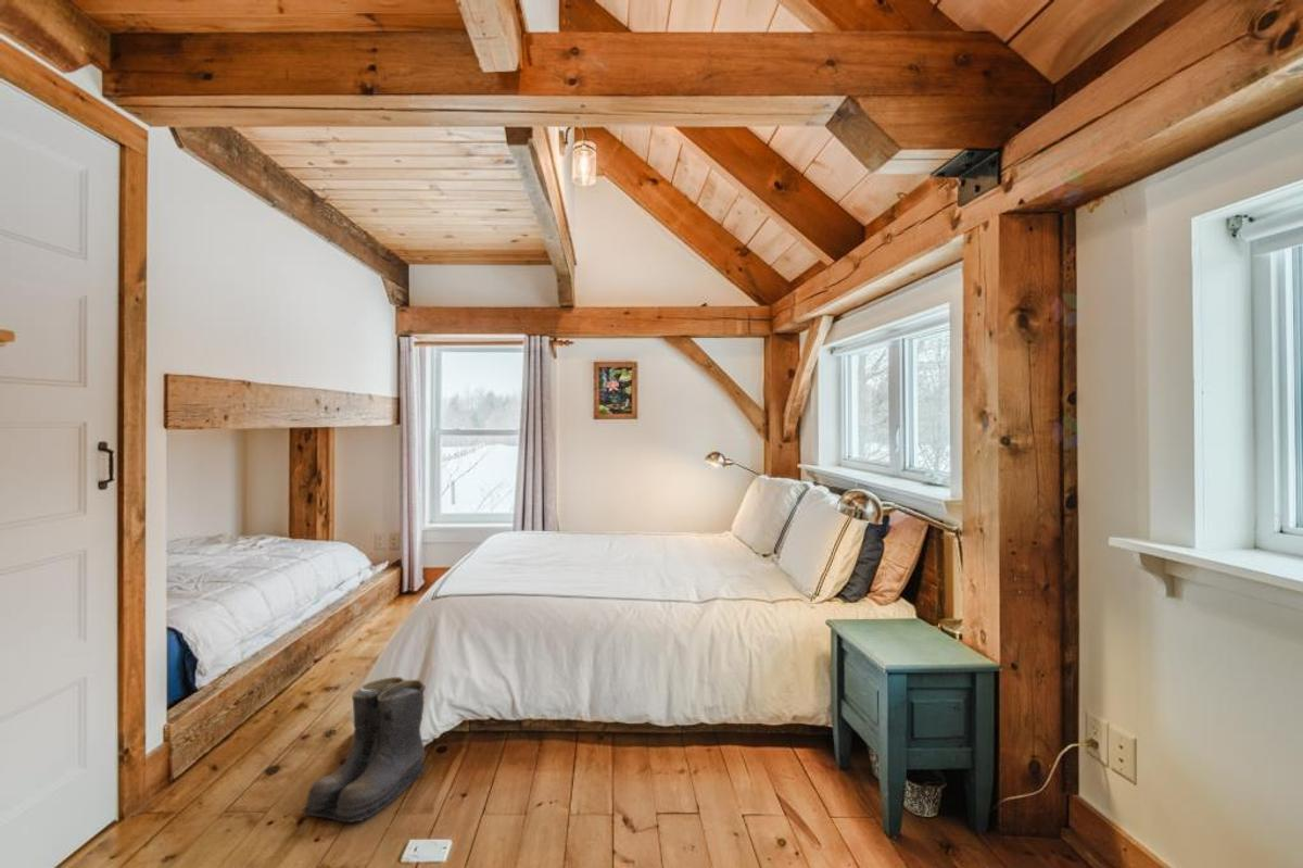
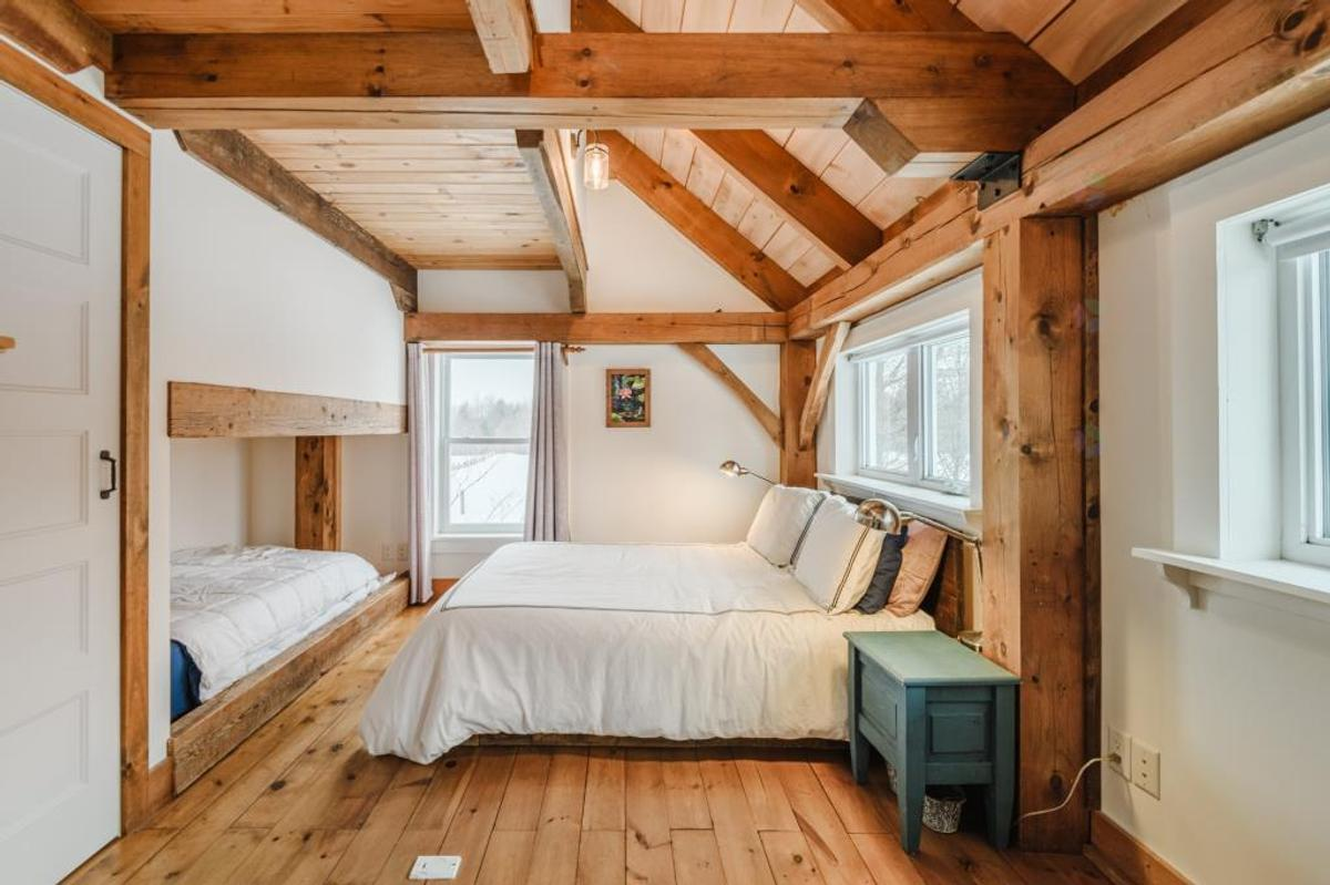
- boots [302,676,429,823]
